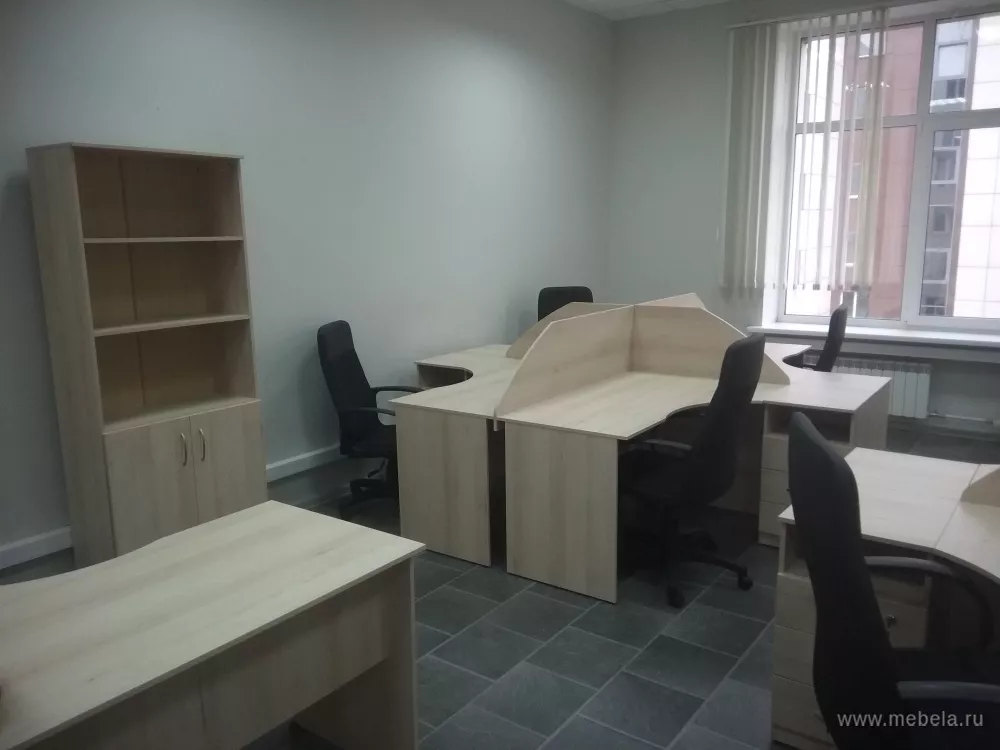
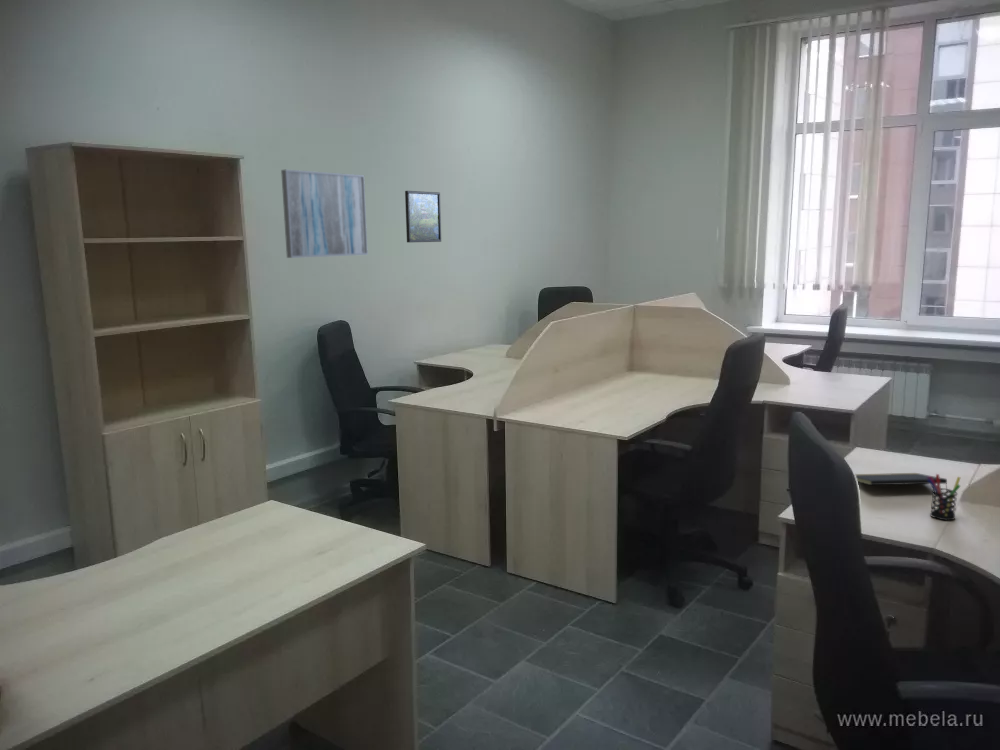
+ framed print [404,190,442,243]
+ pen holder [927,473,961,521]
+ notepad [854,472,948,492]
+ wall art [280,169,369,259]
